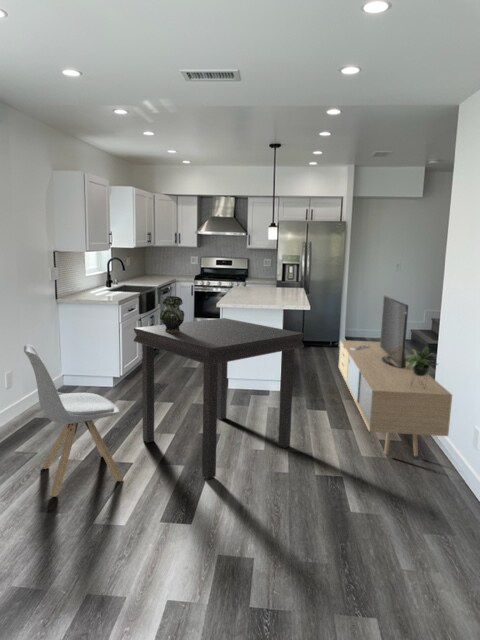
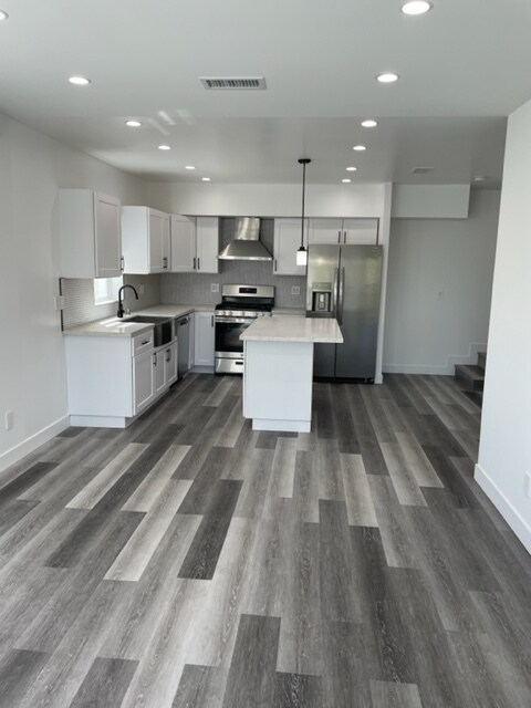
- dining table [132,317,305,480]
- ceramic pitcher [159,295,185,333]
- chair [23,344,124,498]
- media console [338,294,453,458]
